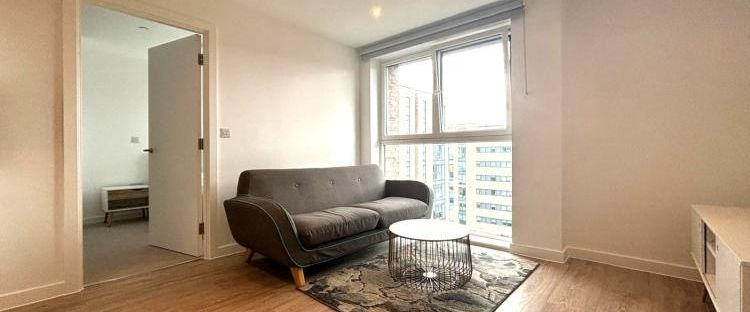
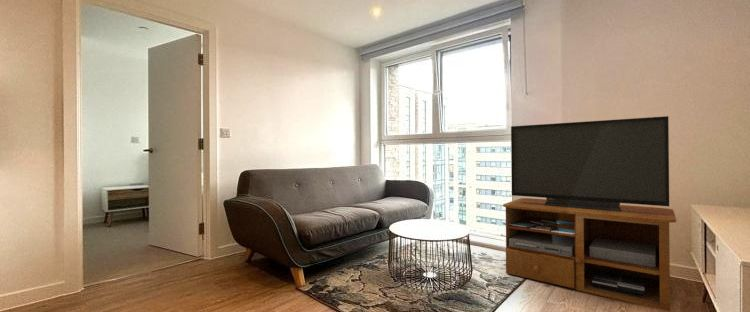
+ tv stand [502,115,677,312]
